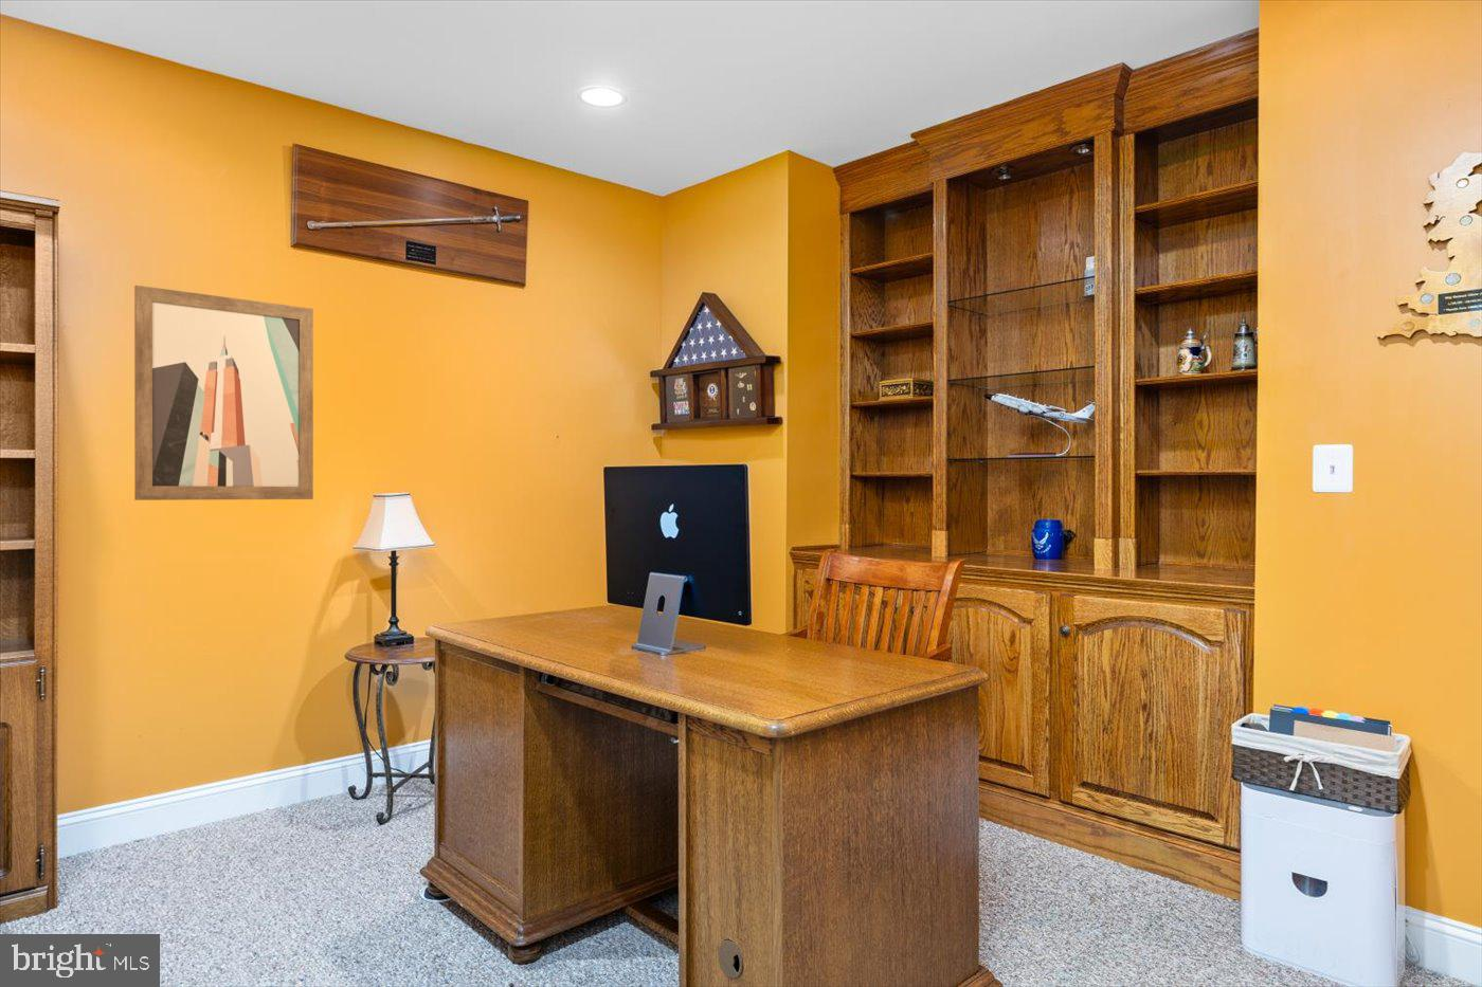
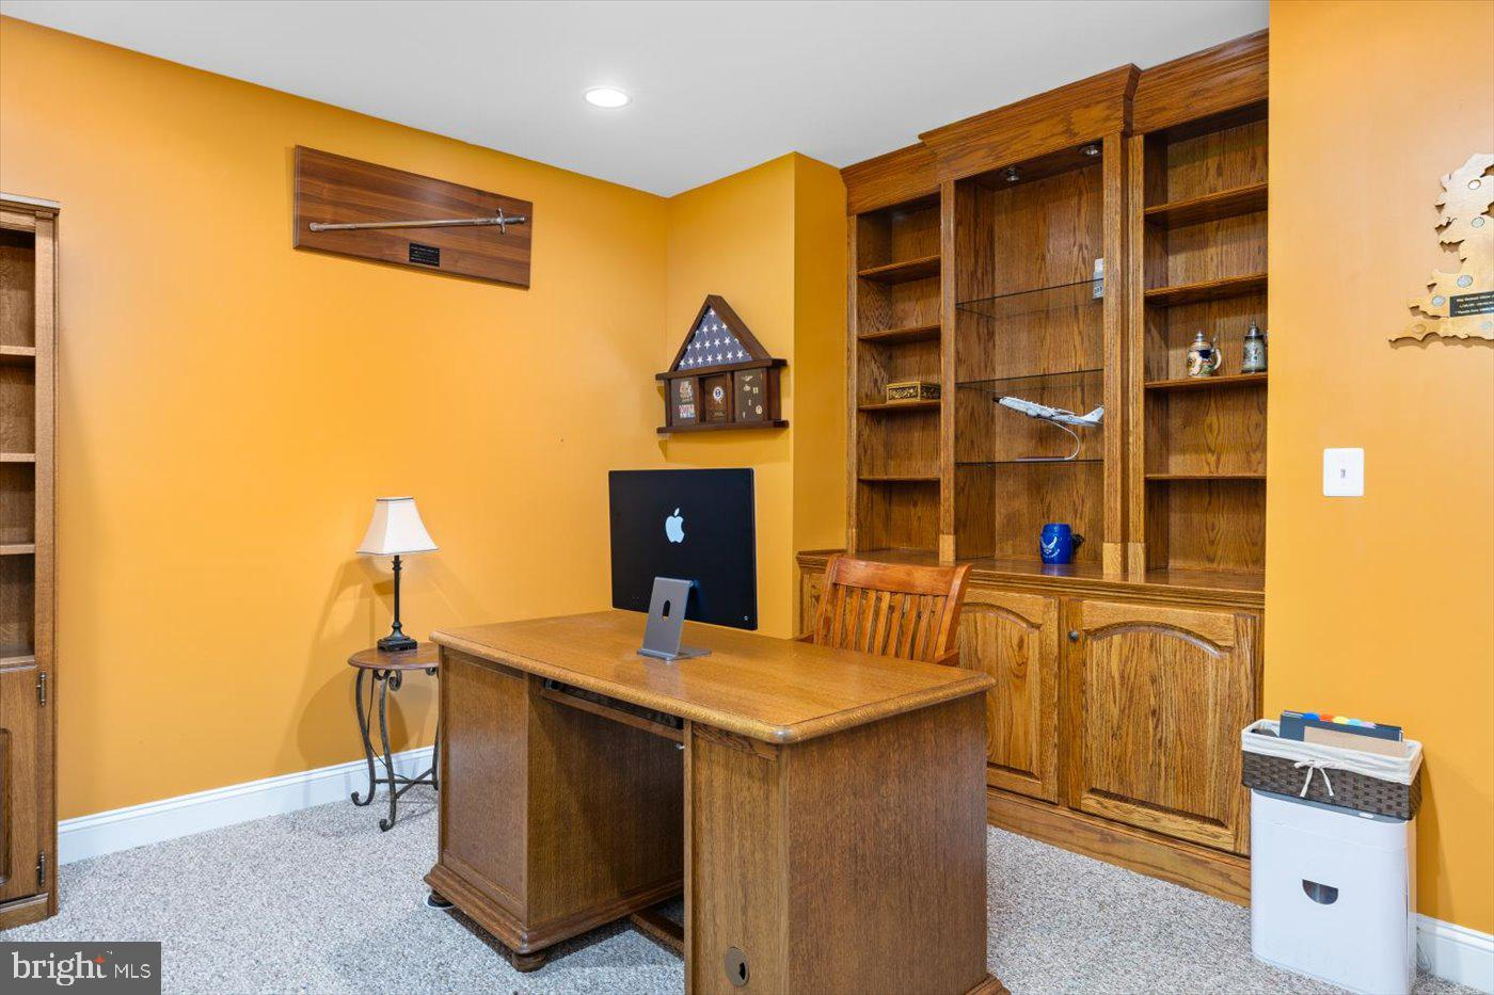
- wall art [133,284,314,501]
